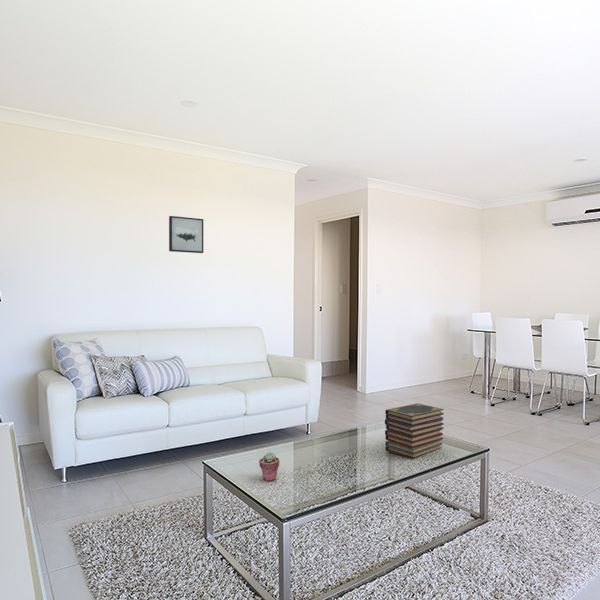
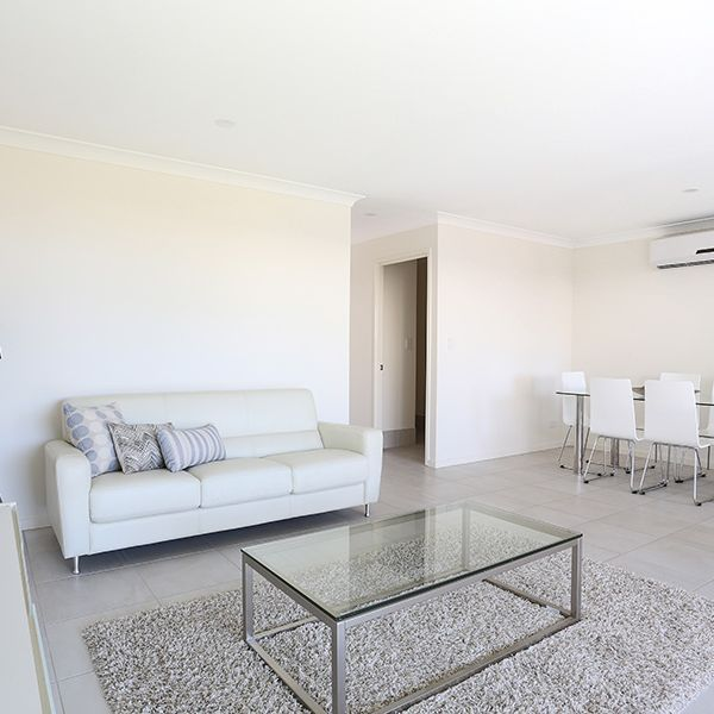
- book stack [384,402,445,460]
- potted succulent [258,451,280,482]
- wall art [168,215,204,254]
